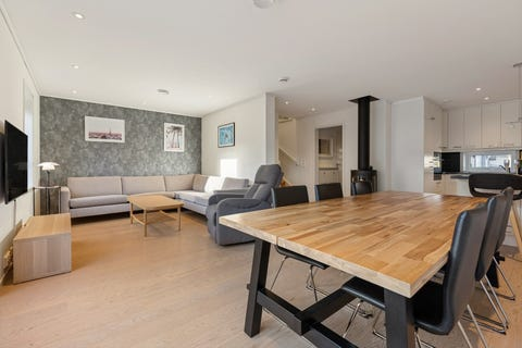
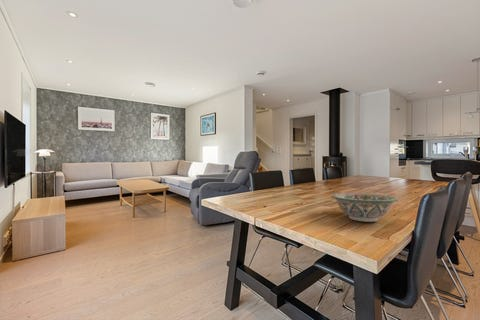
+ decorative bowl [330,192,399,223]
